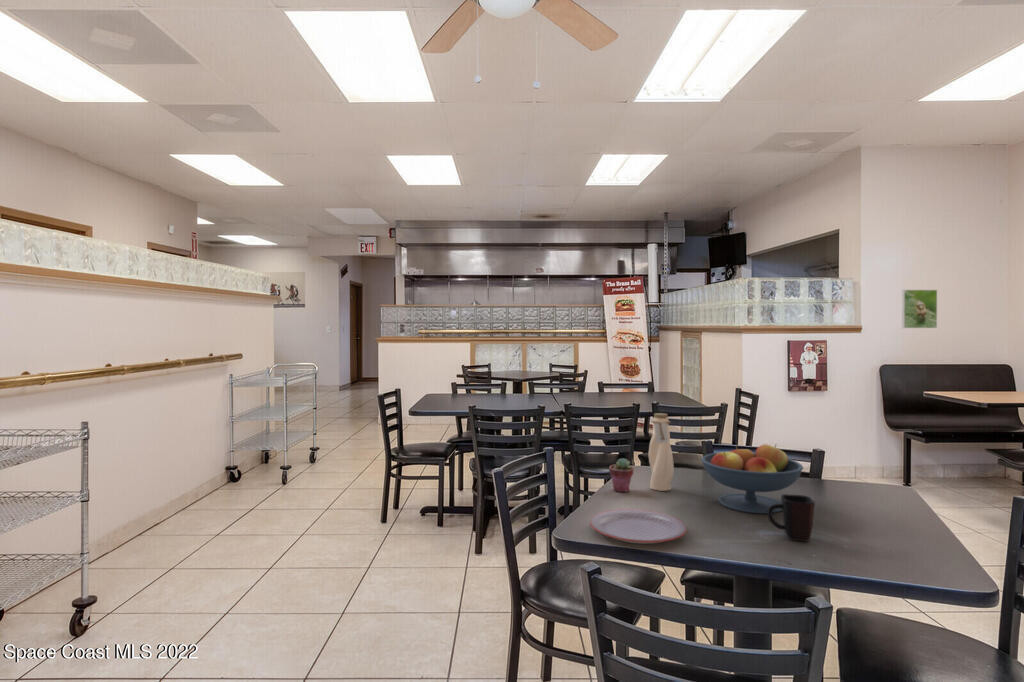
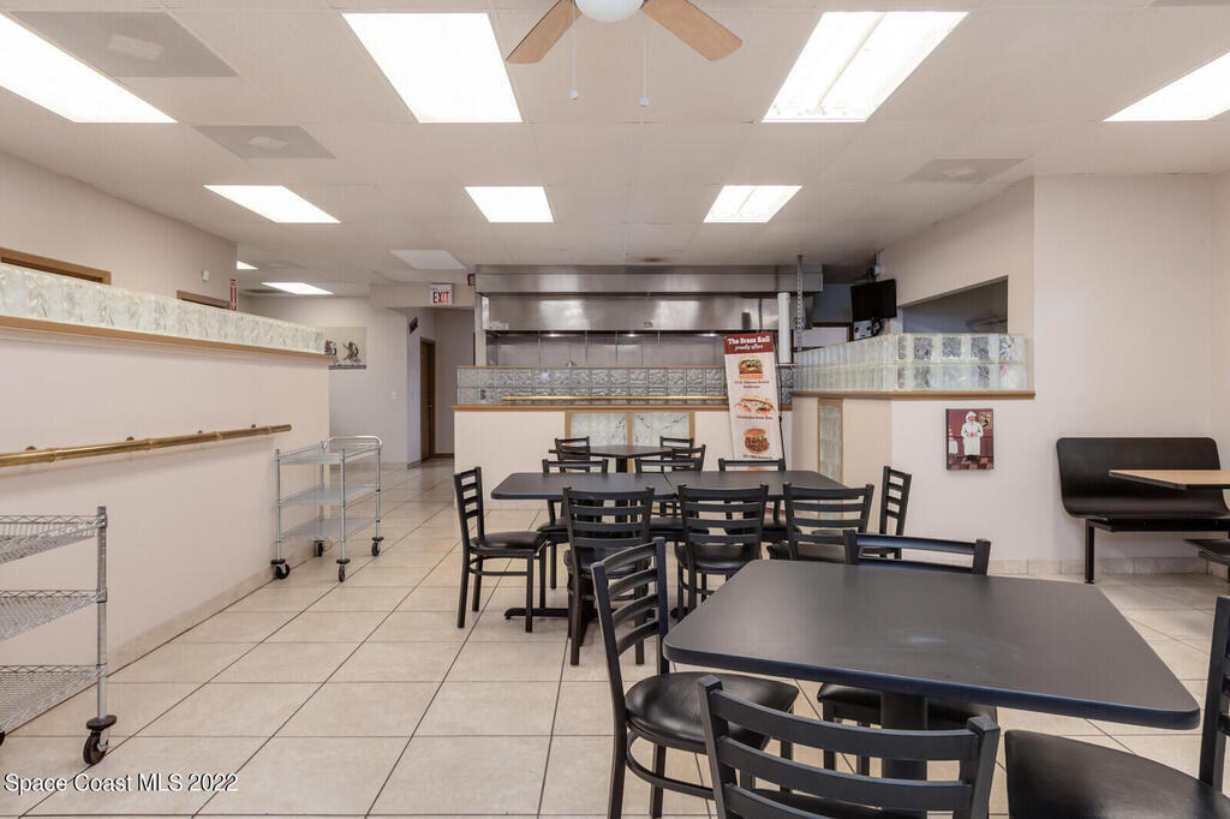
- potted succulent [608,457,635,493]
- water bottle [648,412,675,492]
- mug [767,493,816,543]
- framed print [901,289,938,329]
- fruit bowl [700,443,804,515]
- plate [589,508,688,545]
